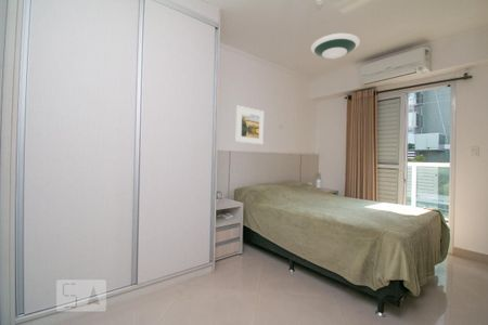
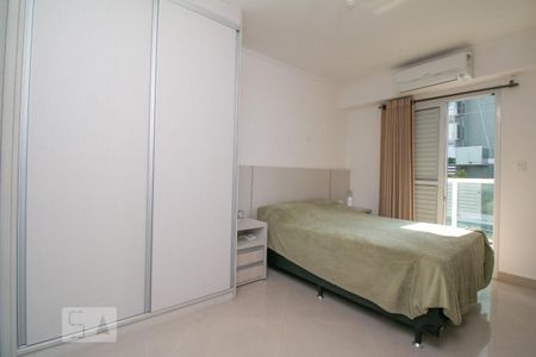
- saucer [310,32,361,60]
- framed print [235,105,265,145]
